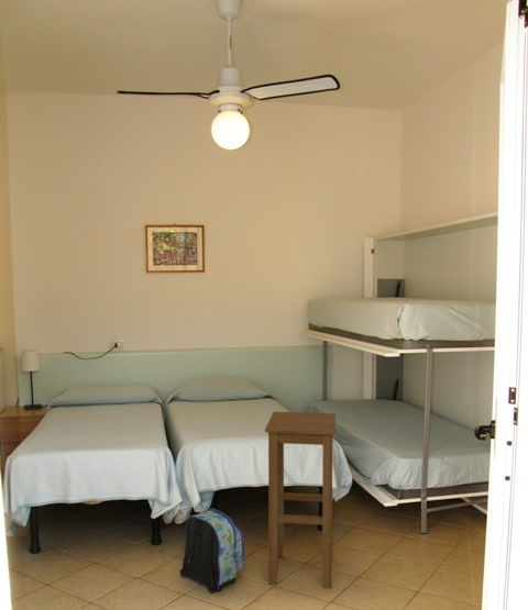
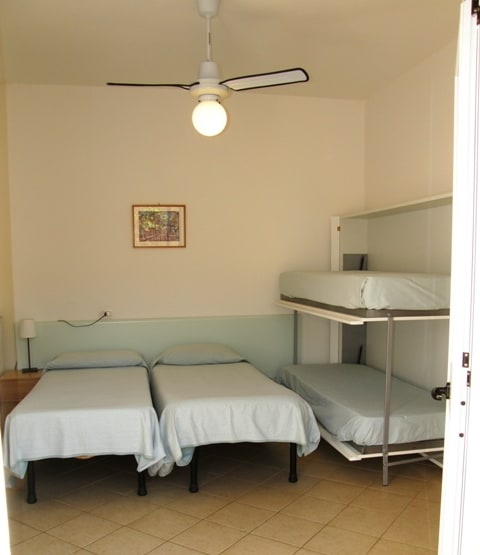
- backpack [178,508,245,595]
- stool [264,410,337,590]
